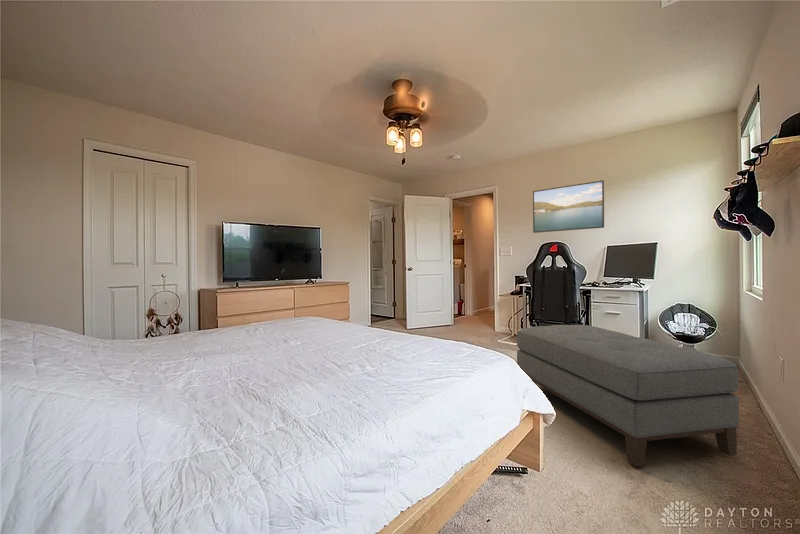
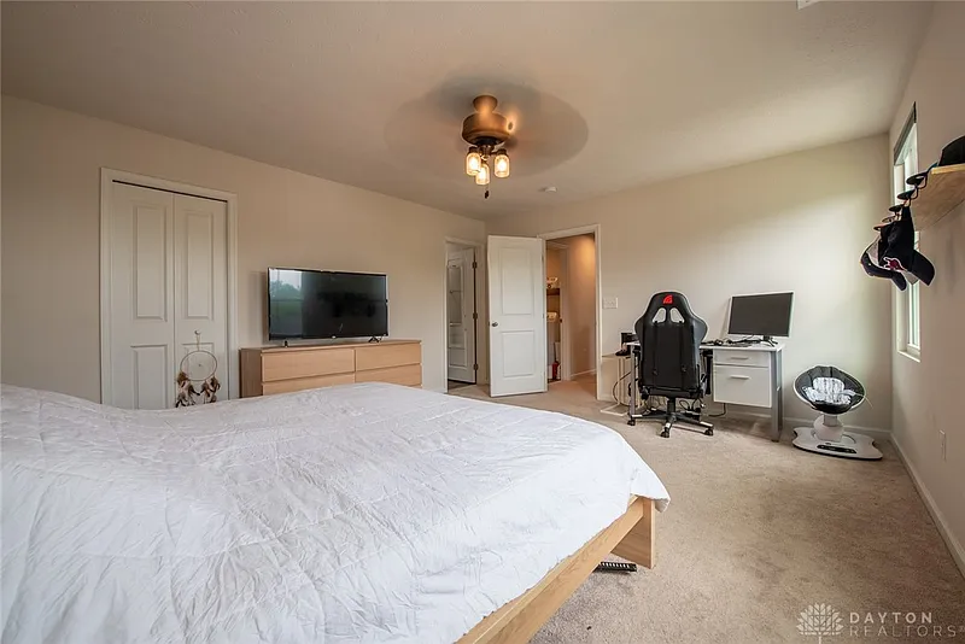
- ottoman [516,324,740,468]
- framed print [532,179,605,234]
